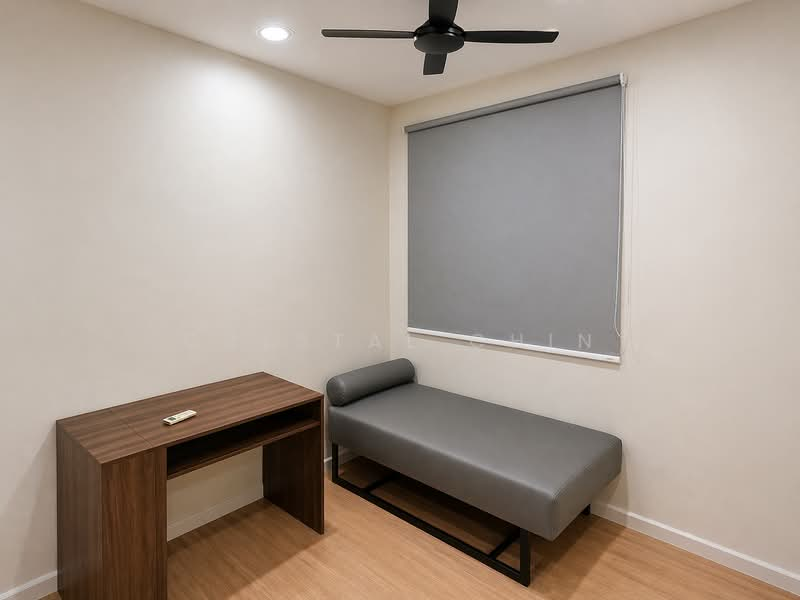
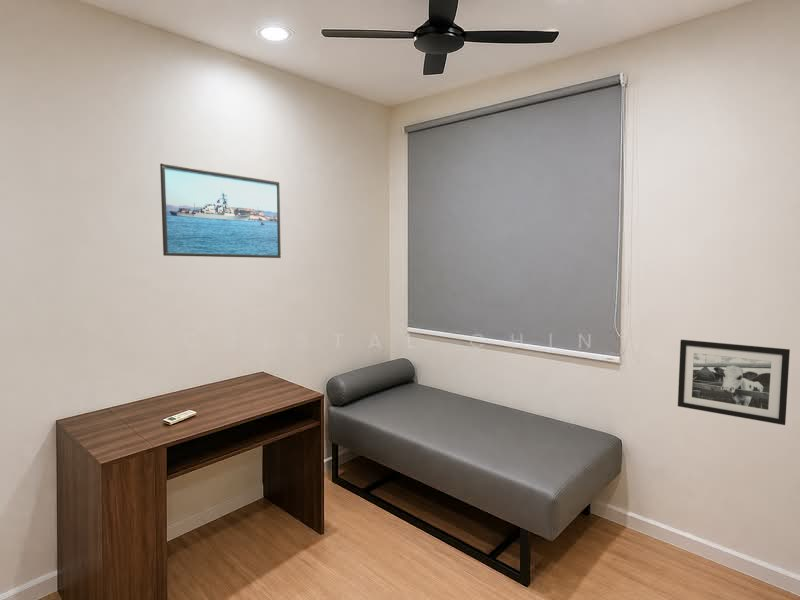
+ picture frame [677,339,791,426]
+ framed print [159,162,282,259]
